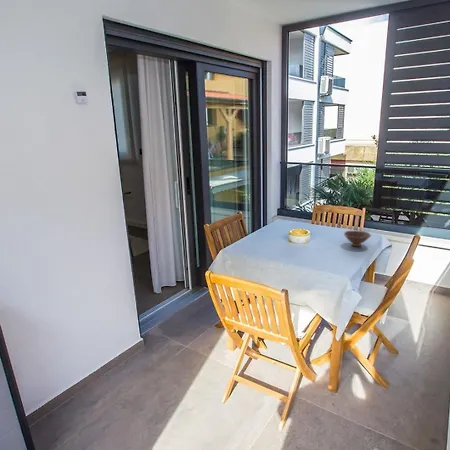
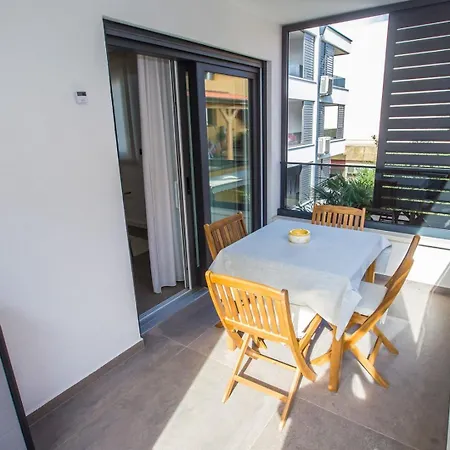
- bowl [343,229,372,247]
